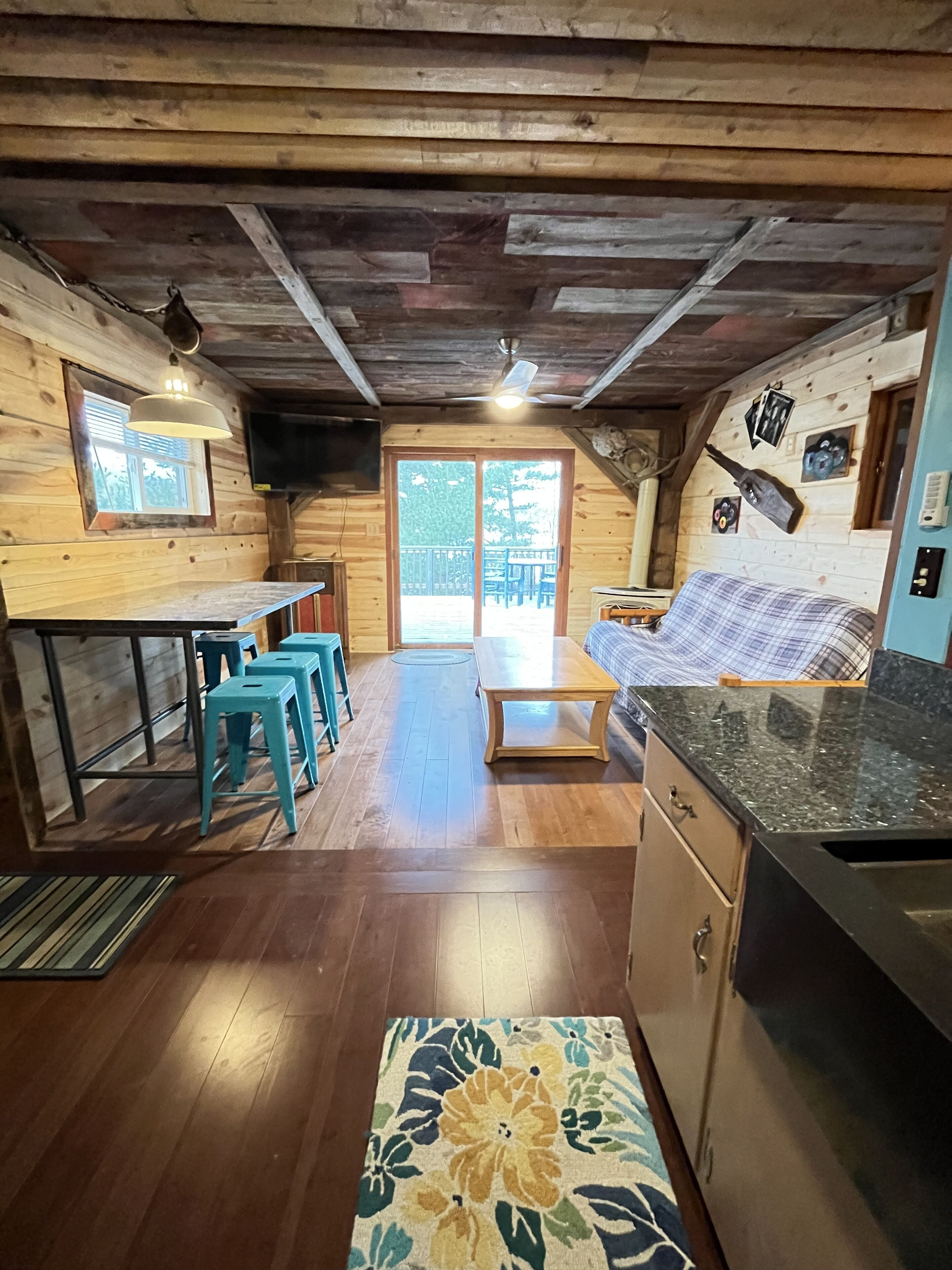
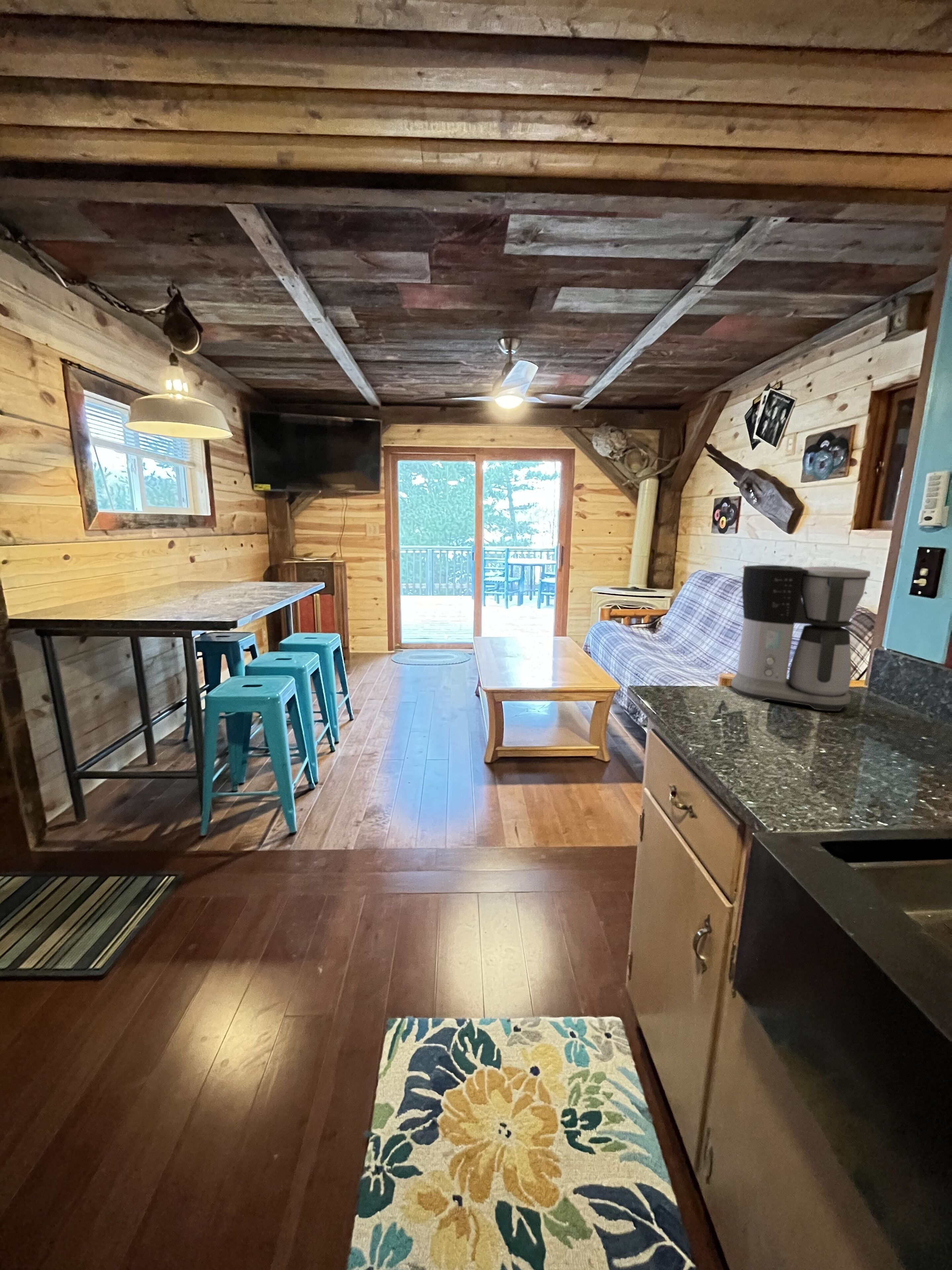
+ coffee maker [731,565,871,711]
